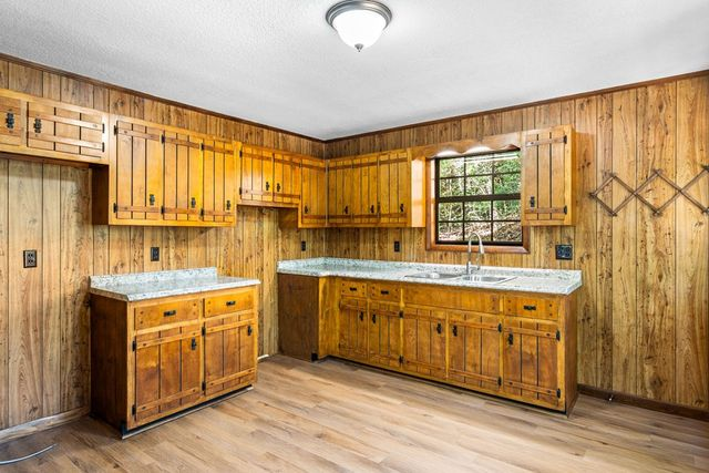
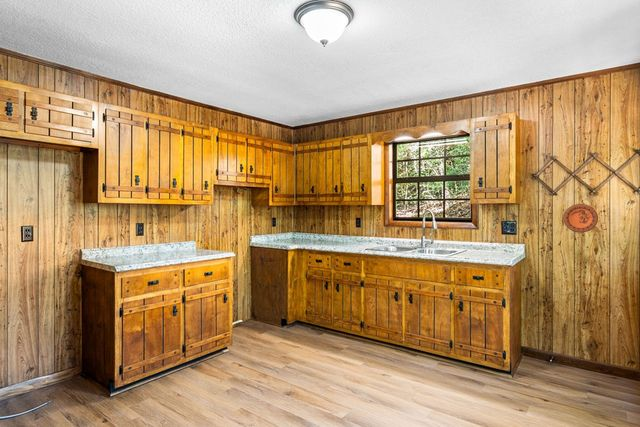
+ decorative plate [562,203,599,234]
